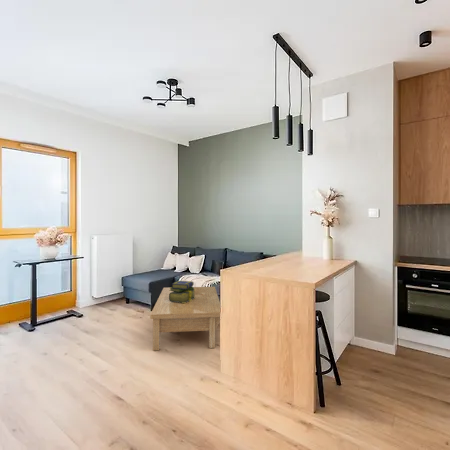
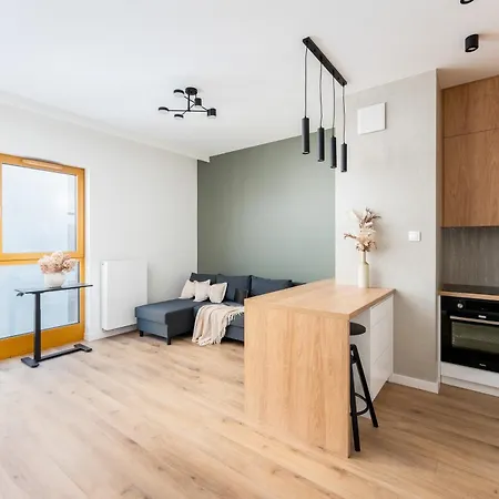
- stack of books [169,280,196,303]
- coffee table [149,286,221,351]
